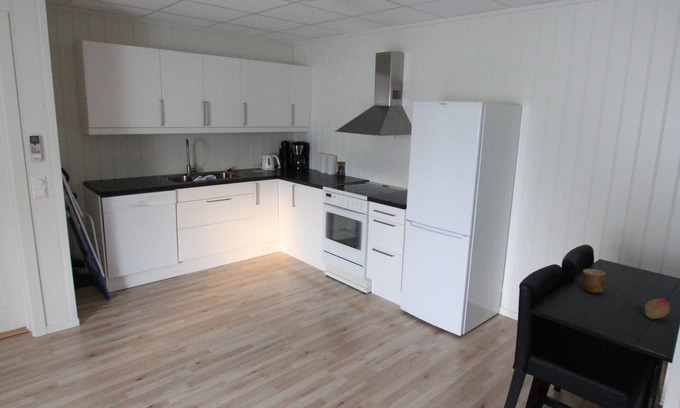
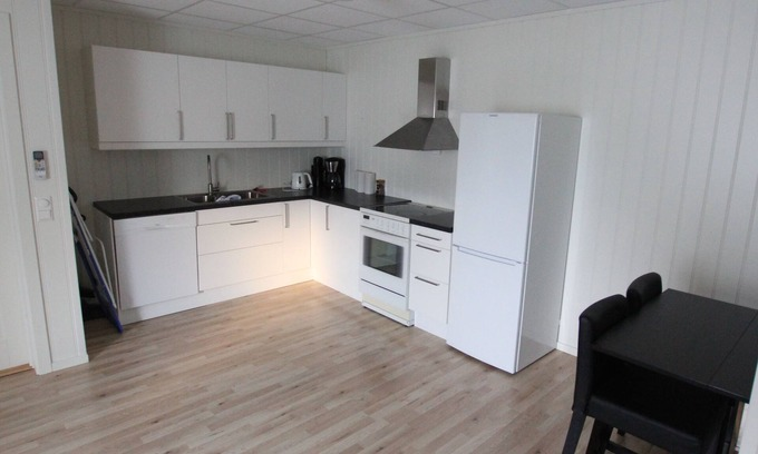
- cup [582,268,606,294]
- fruit [644,297,671,320]
